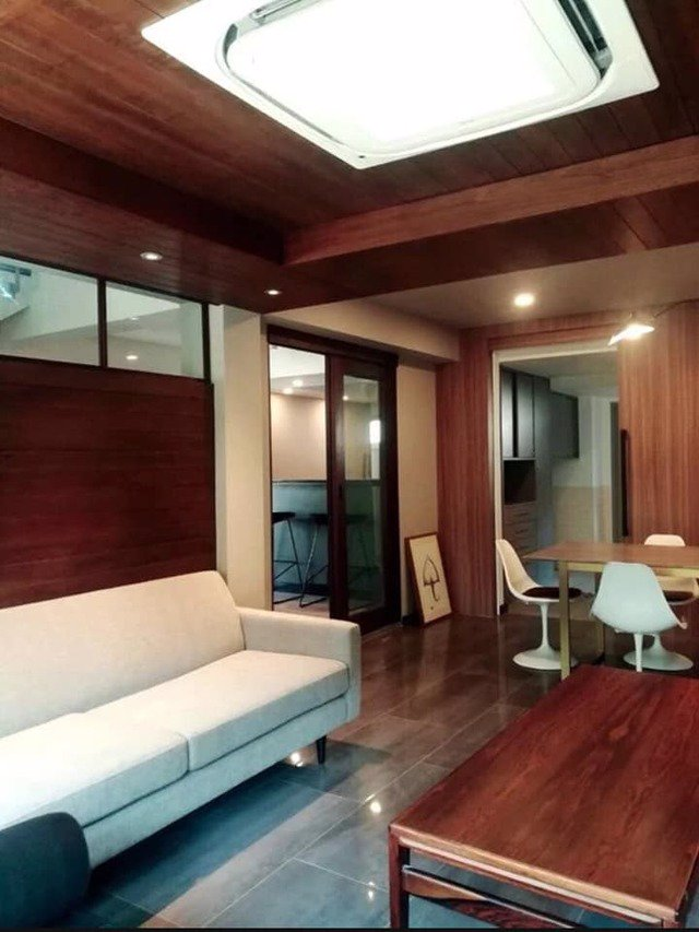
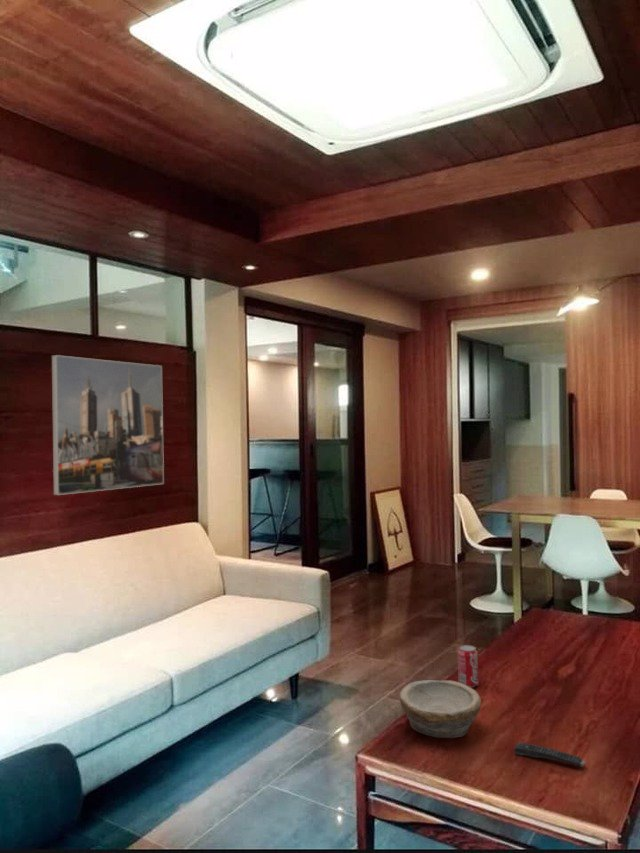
+ beverage can [457,644,479,688]
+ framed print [51,354,165,496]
+ bowl [398,679,482,739]
+ remote control [513,741,586,768]
